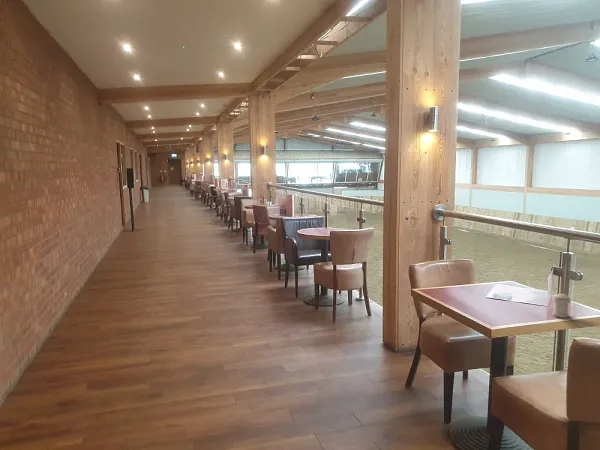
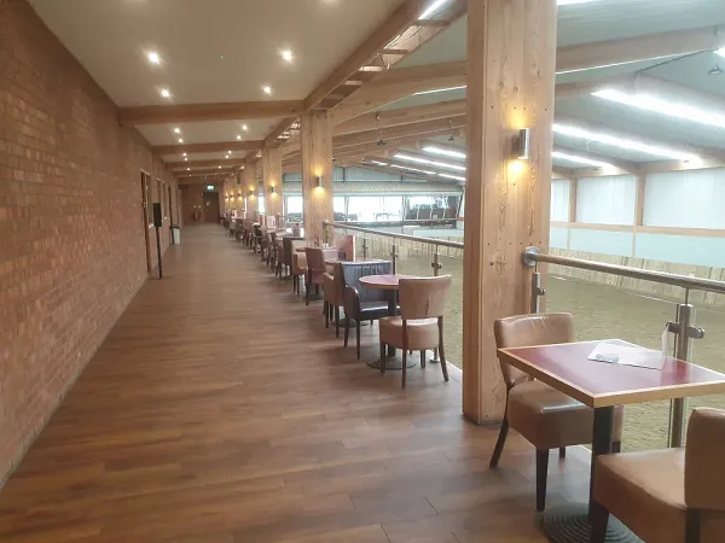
- pepper shaker [552,292,571,319]
